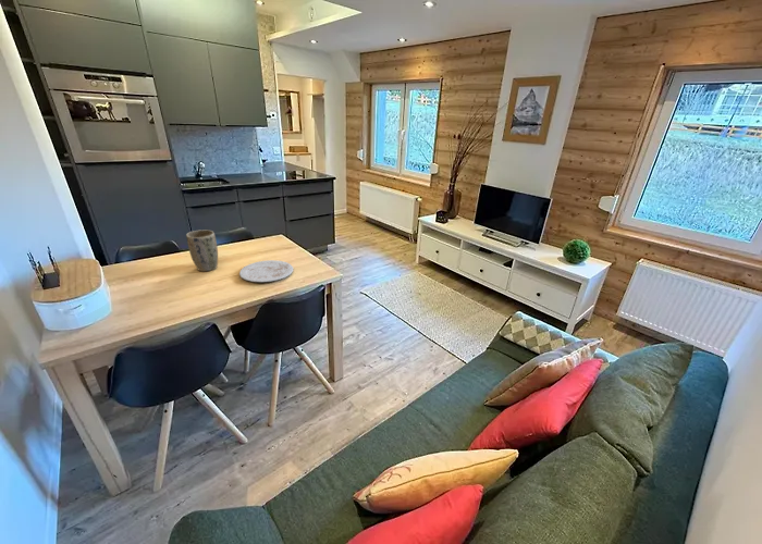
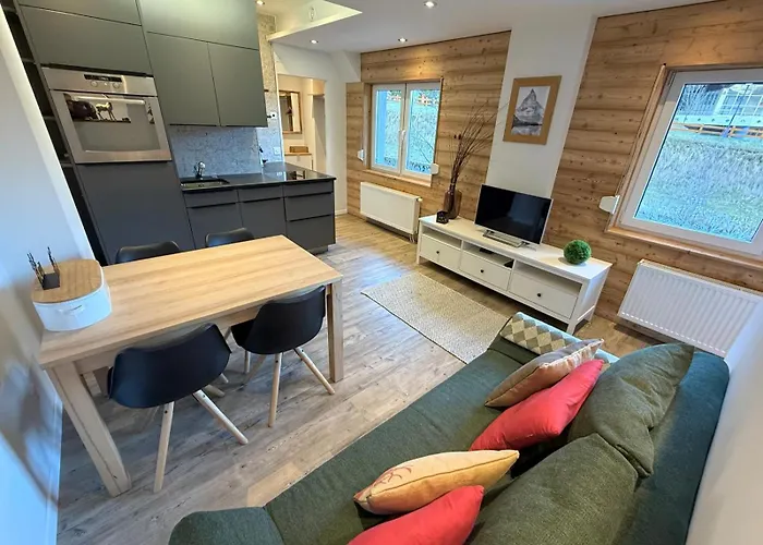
- plate [238,259,294,283]
- plant pot [185,228,219,272]
